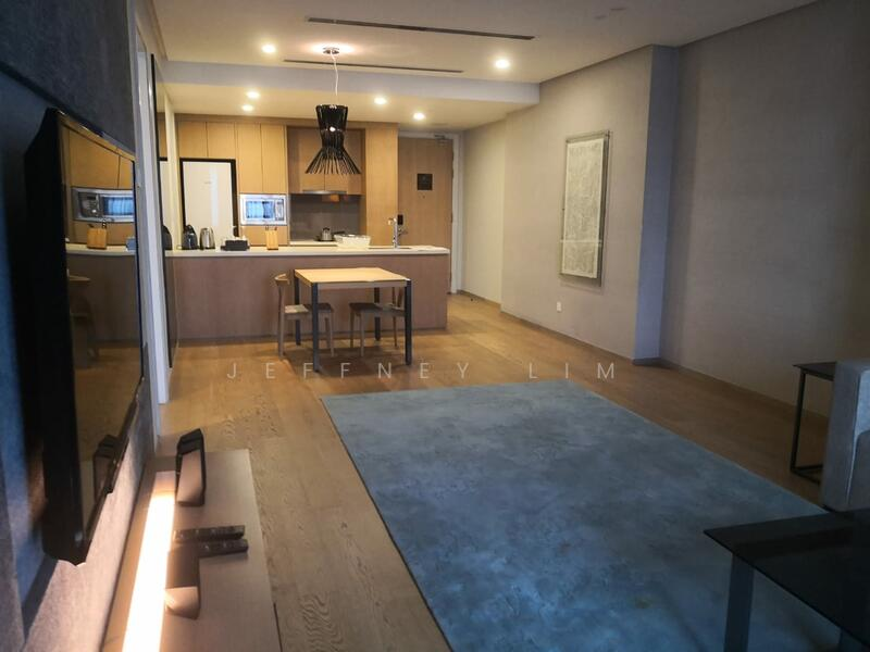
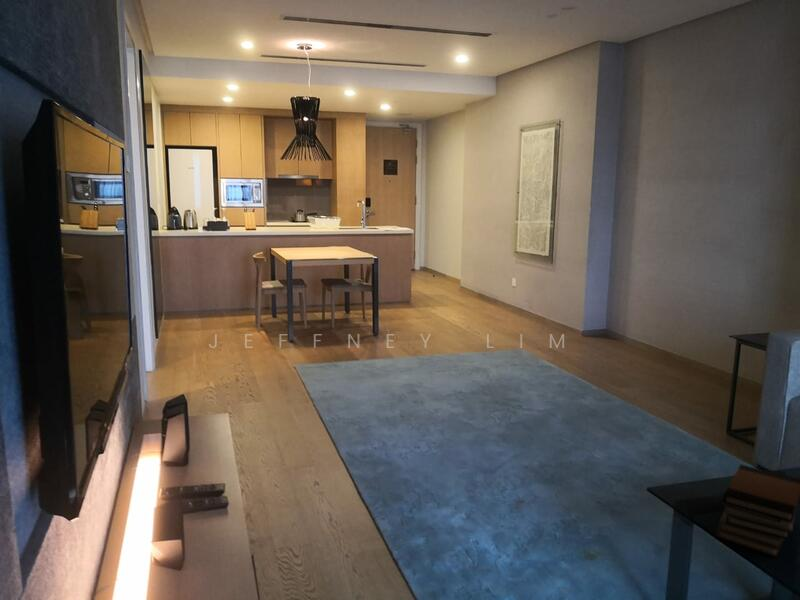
+ book stack [715,463,800,558]
